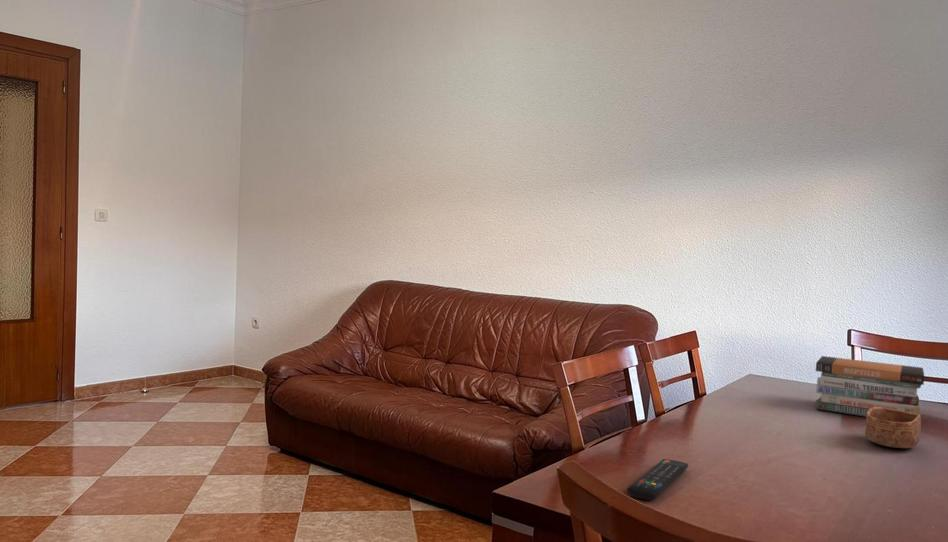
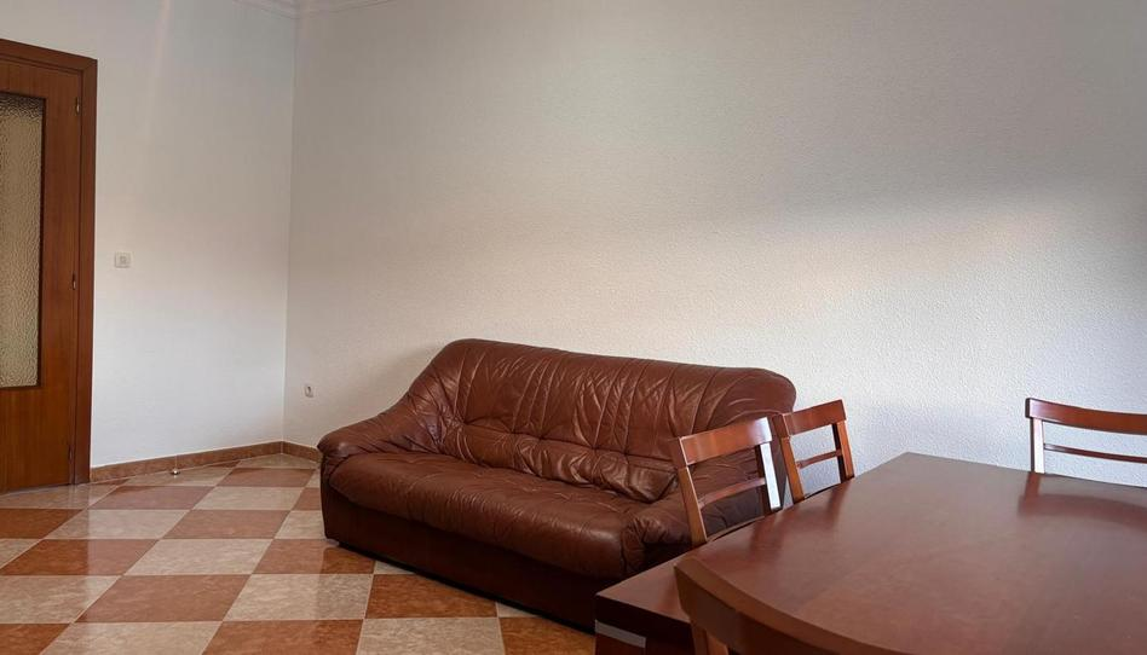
- bowl [864,407,922,449]
- book stack [815,355,925,418]
- remote control [626,458,689,501]
